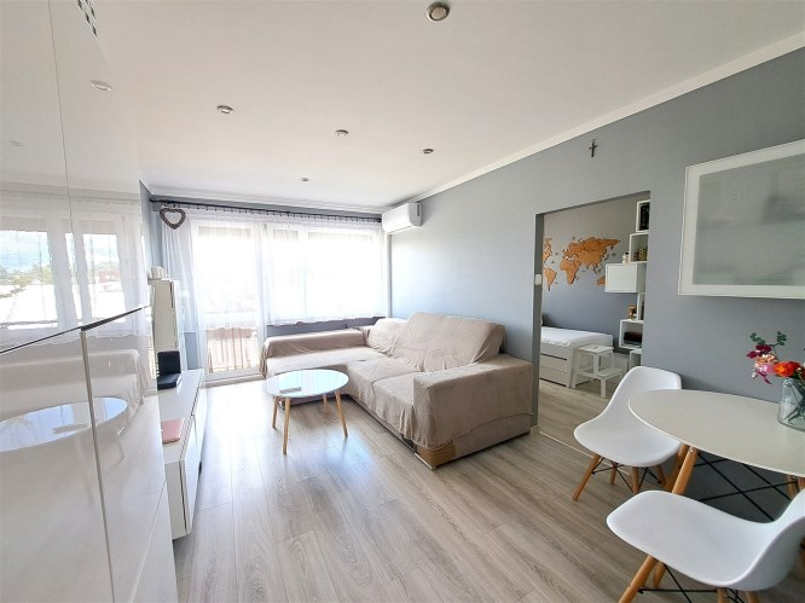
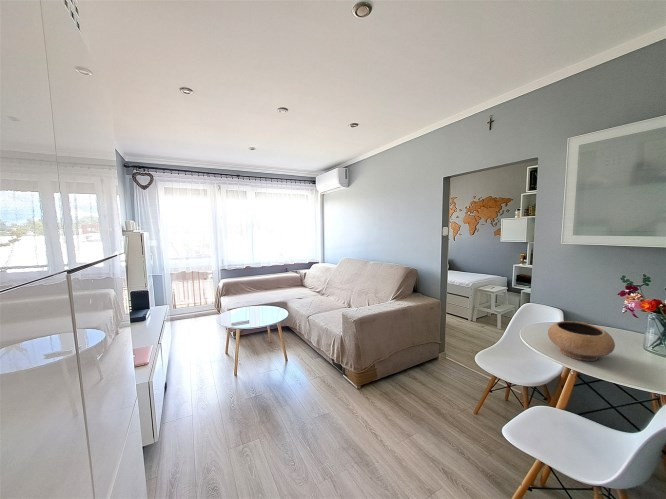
+ bowl [547,320,616,362]
